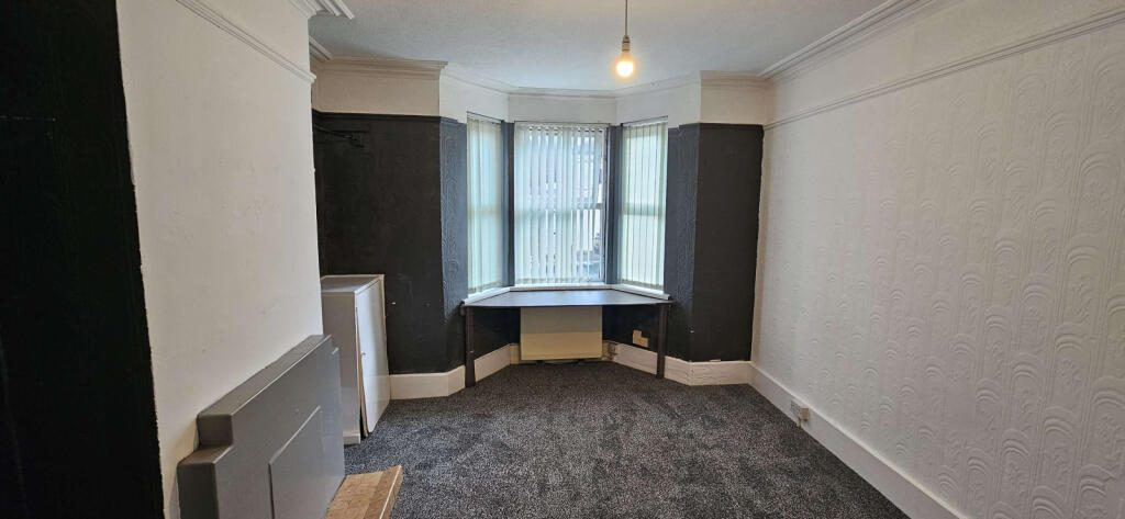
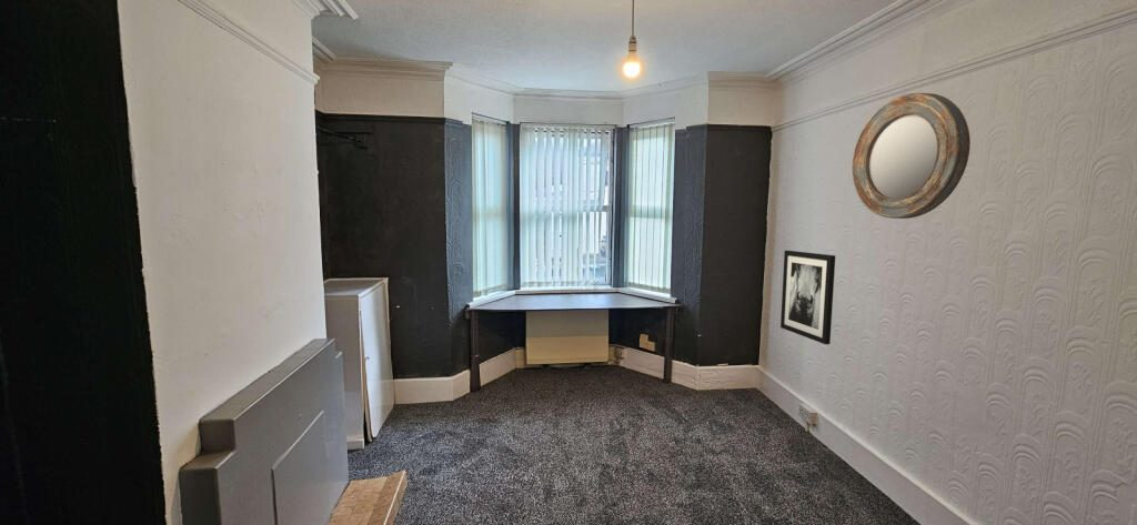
+ home mirror [851,92,972,220]
+ wall art [779,250,836,345]
